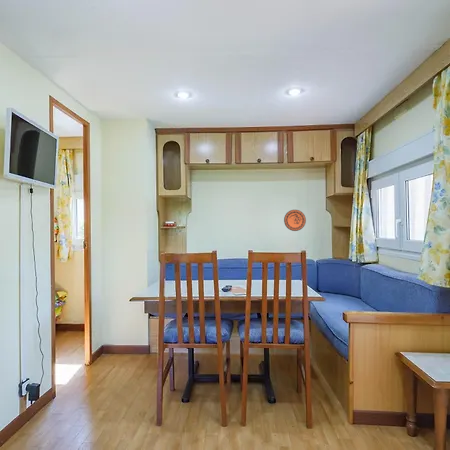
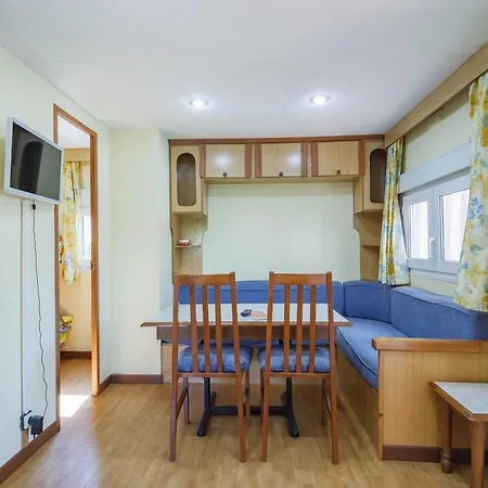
- decorative plate [283,209,307,232]
